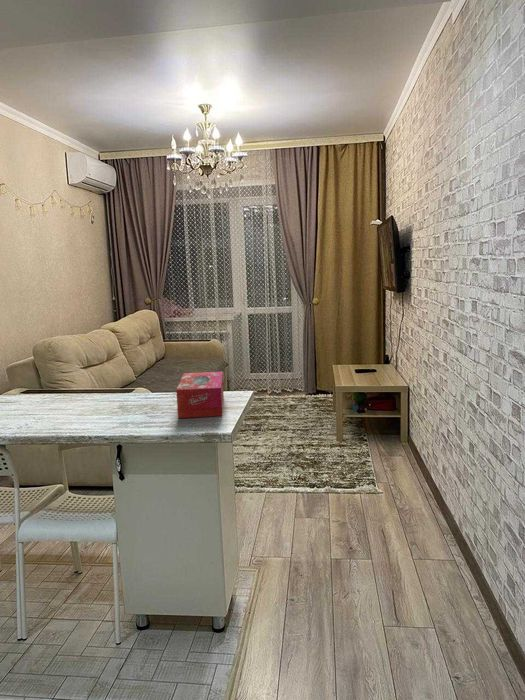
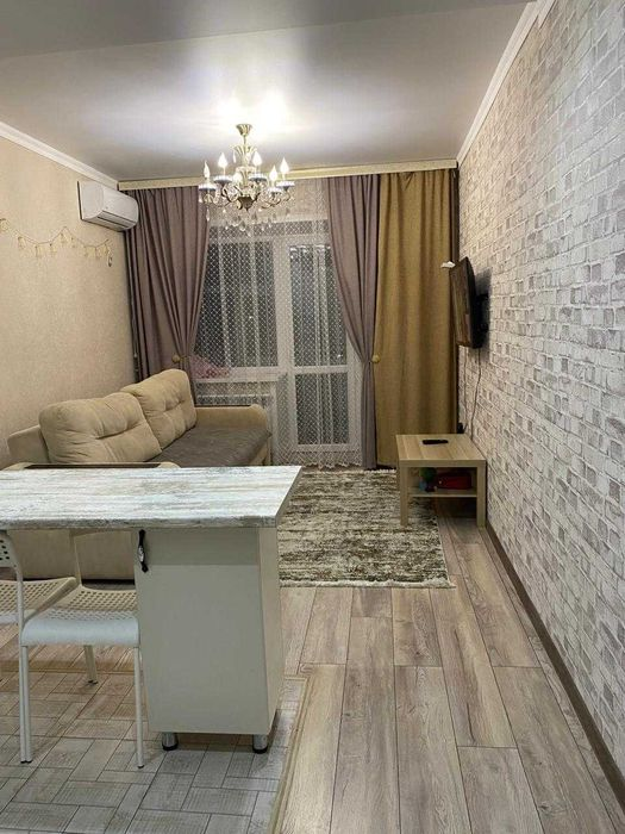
- tissue box [175,371,225,419]
